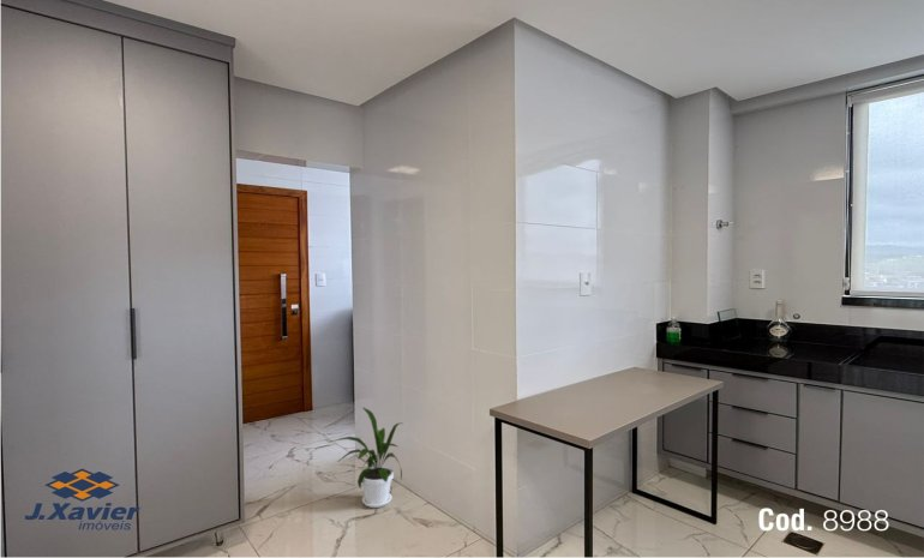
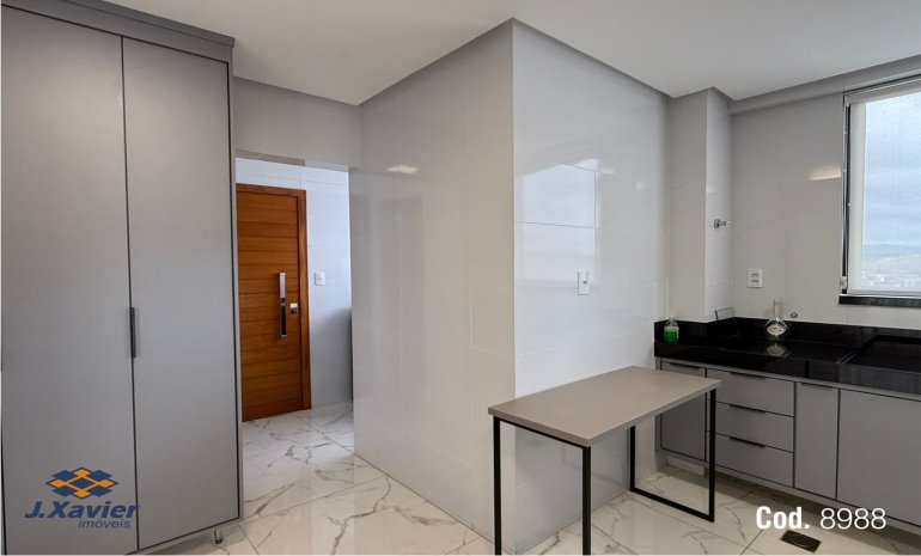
- house plant [326,407,403,509]
